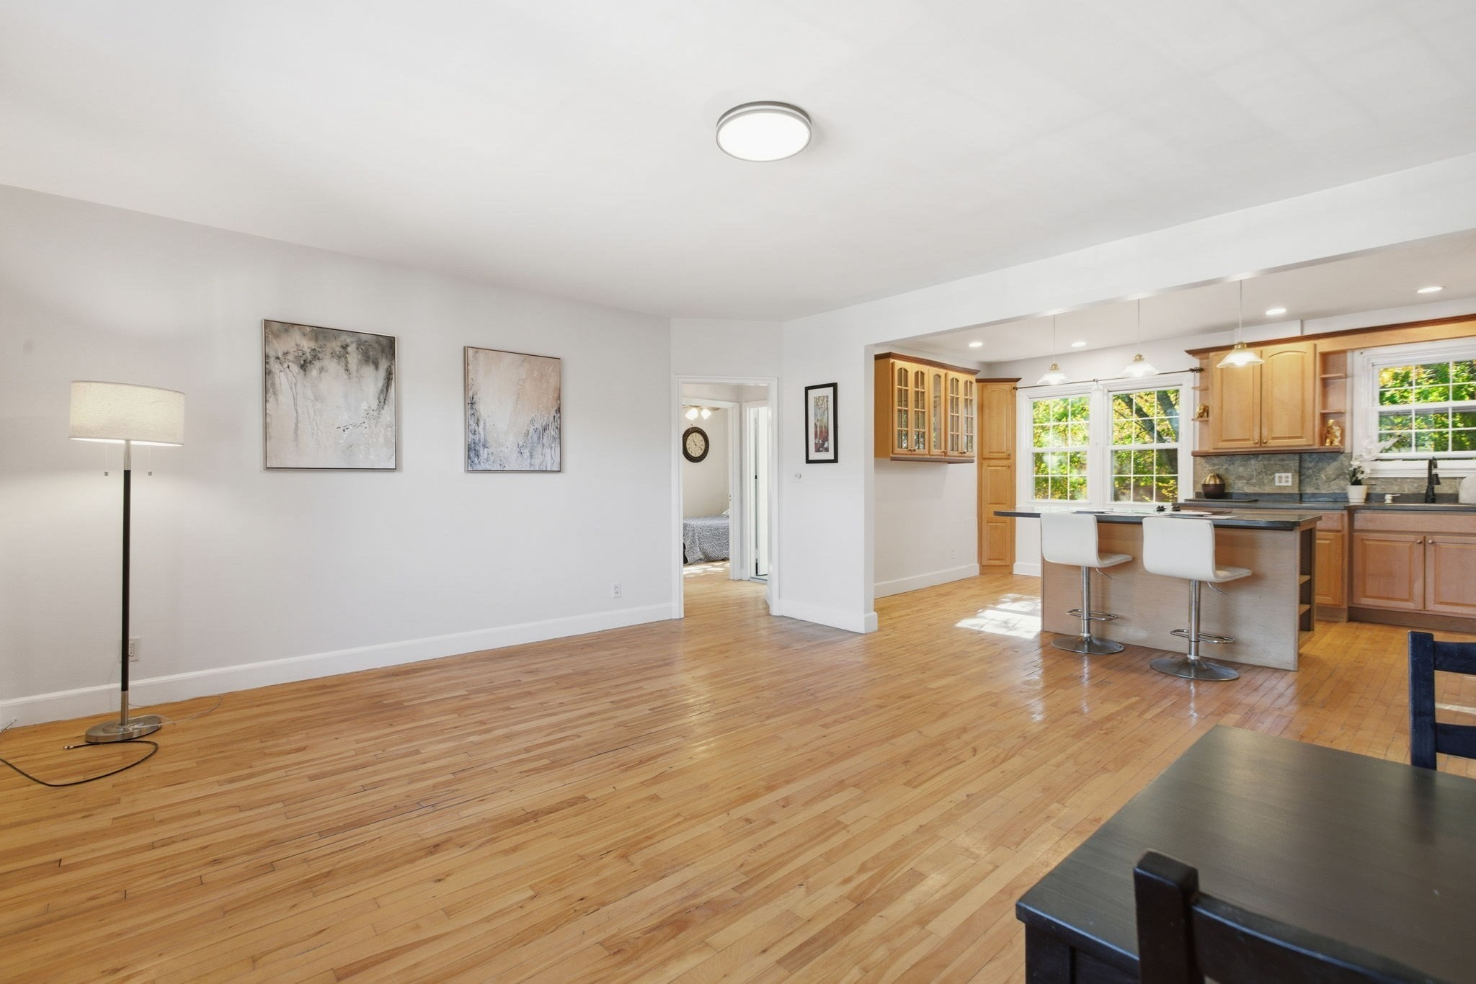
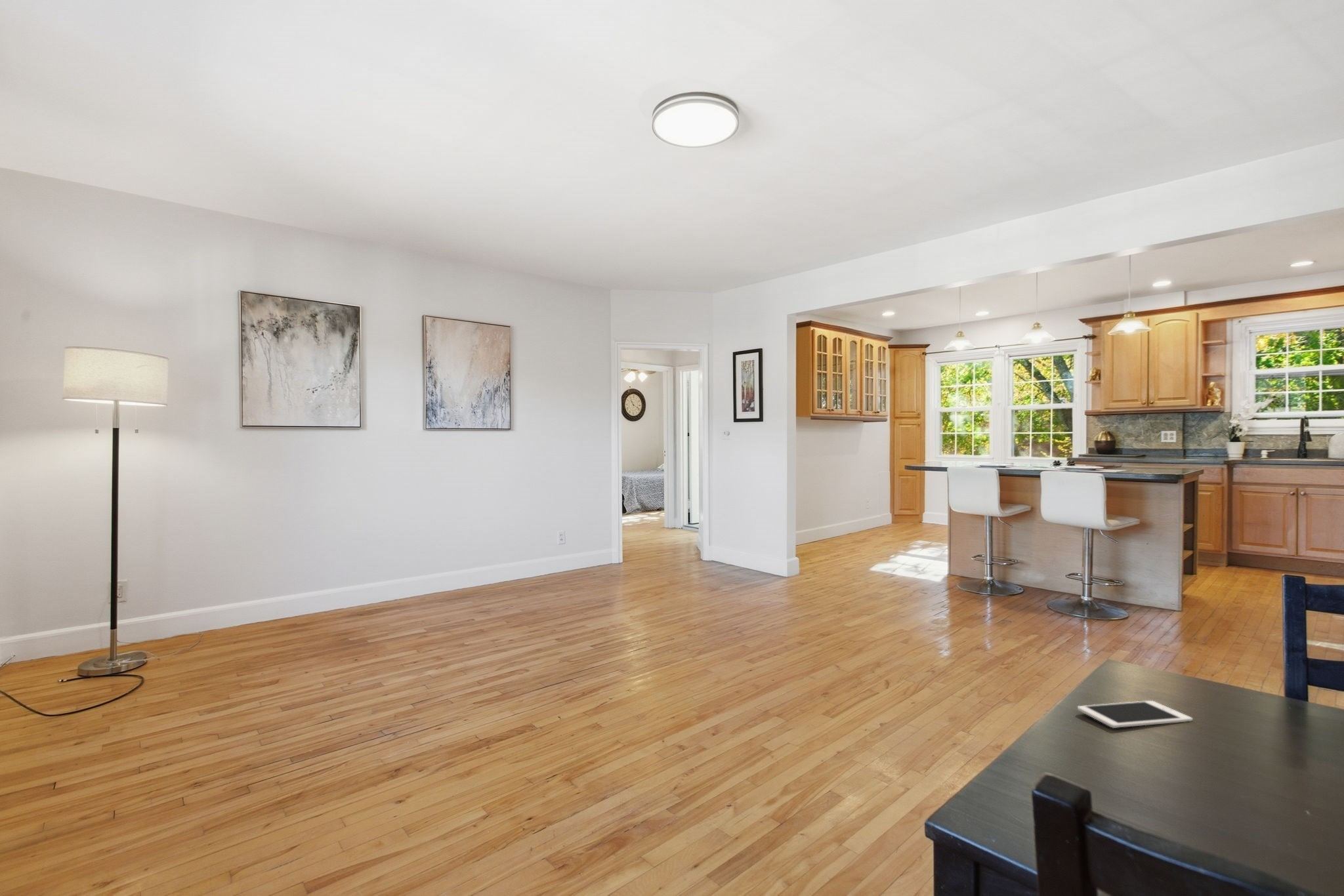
+ cell phone [1077,700,1193,729]
